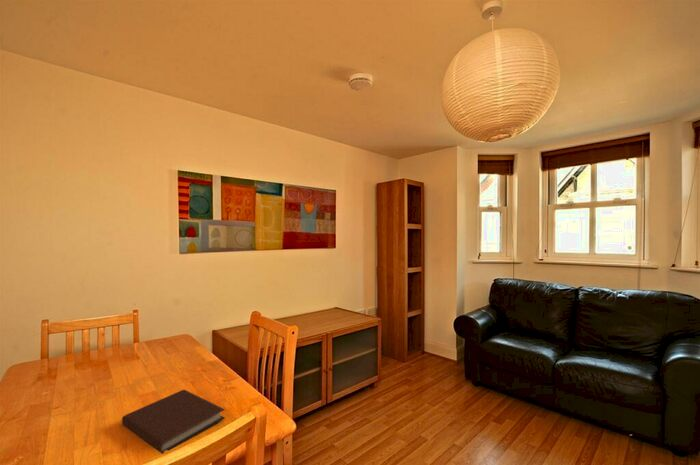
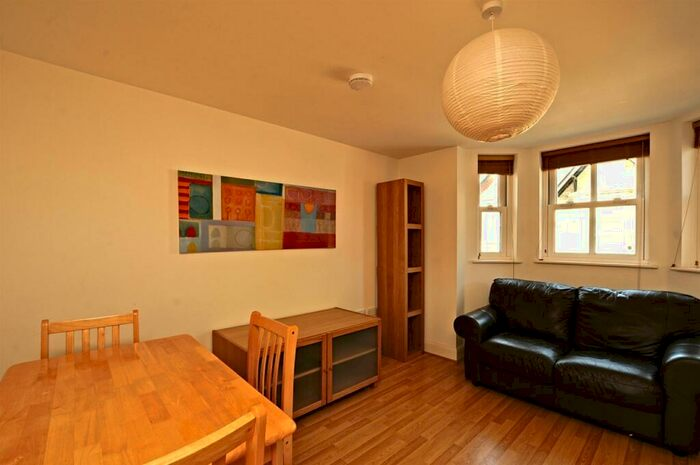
- notebook [121,389,226,455]
